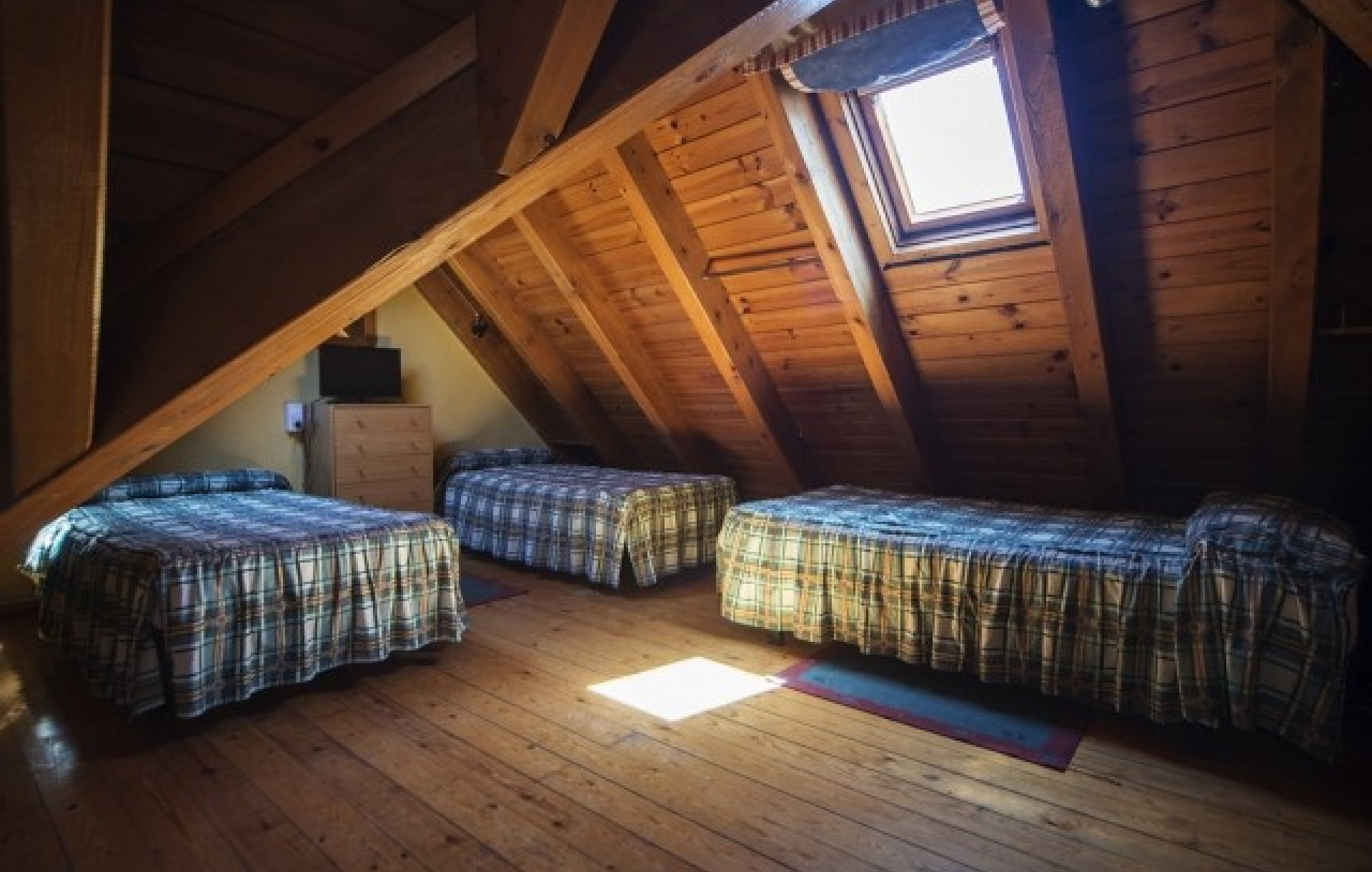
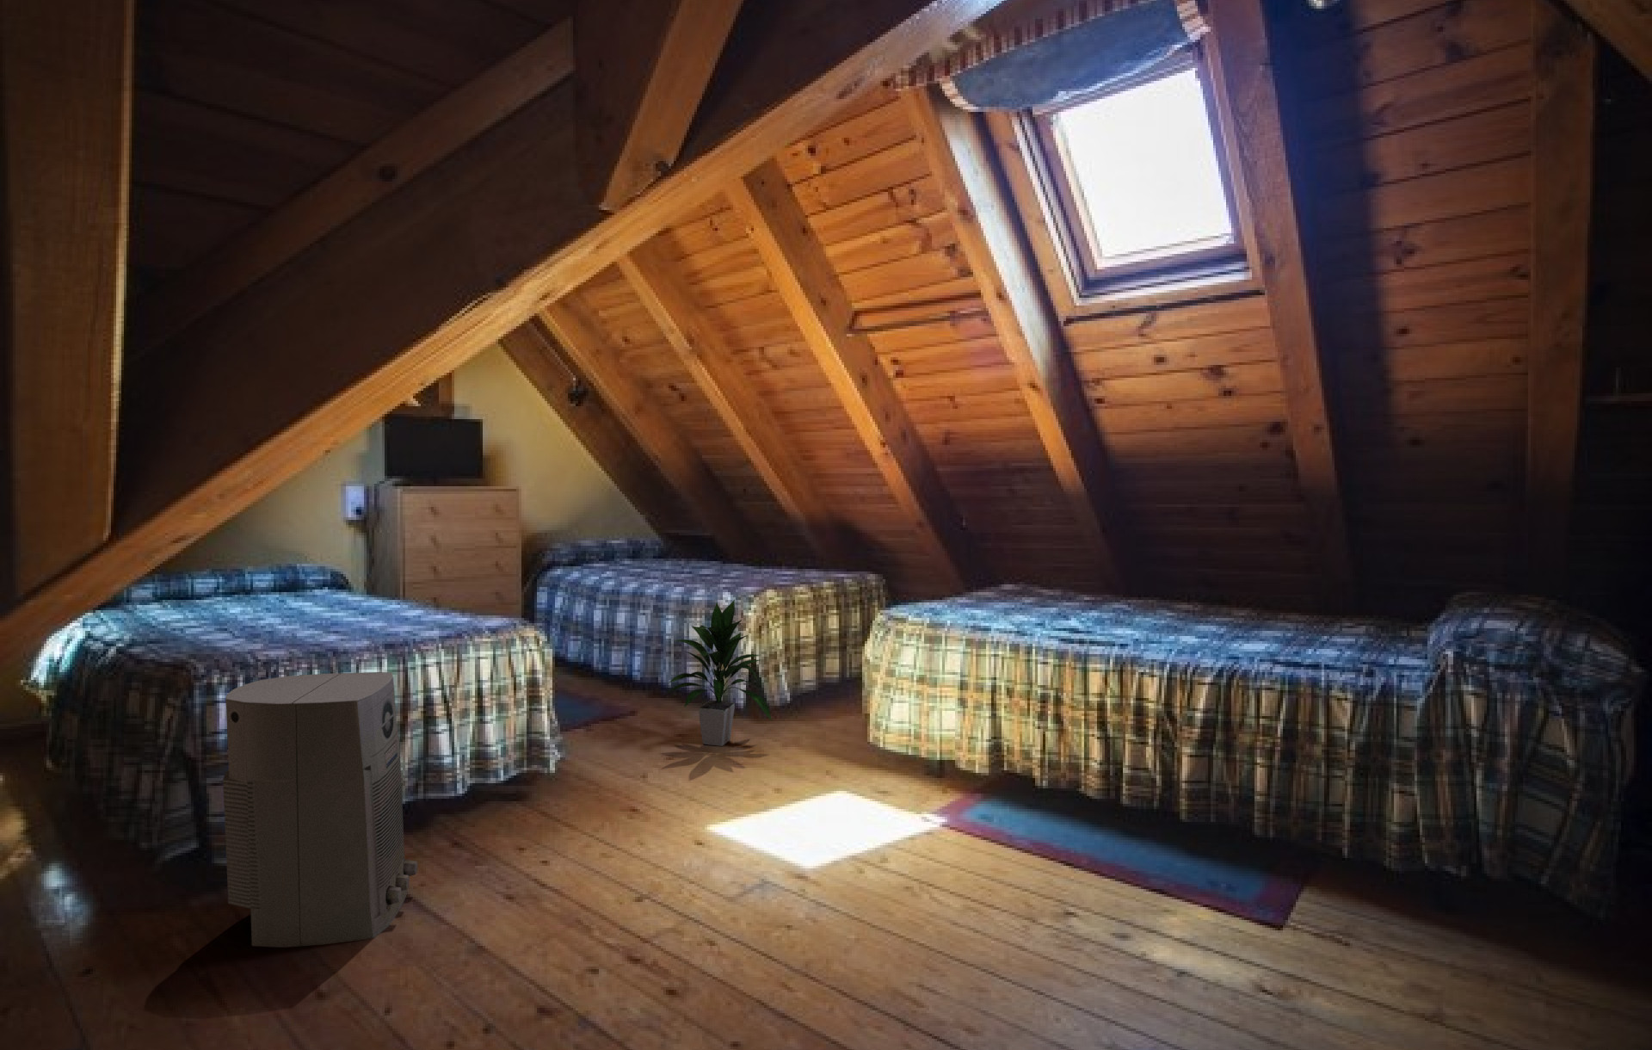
+ air purifier [222,672,418,949]
+ indoor plant [665,598,773,747]
